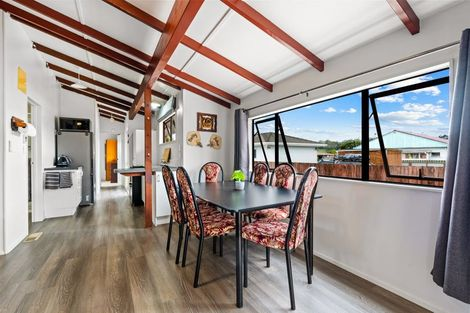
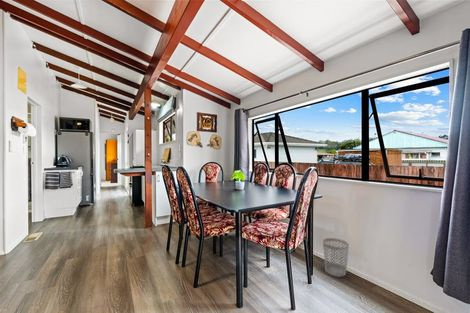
+ wastebasket [322,237,350,278]
